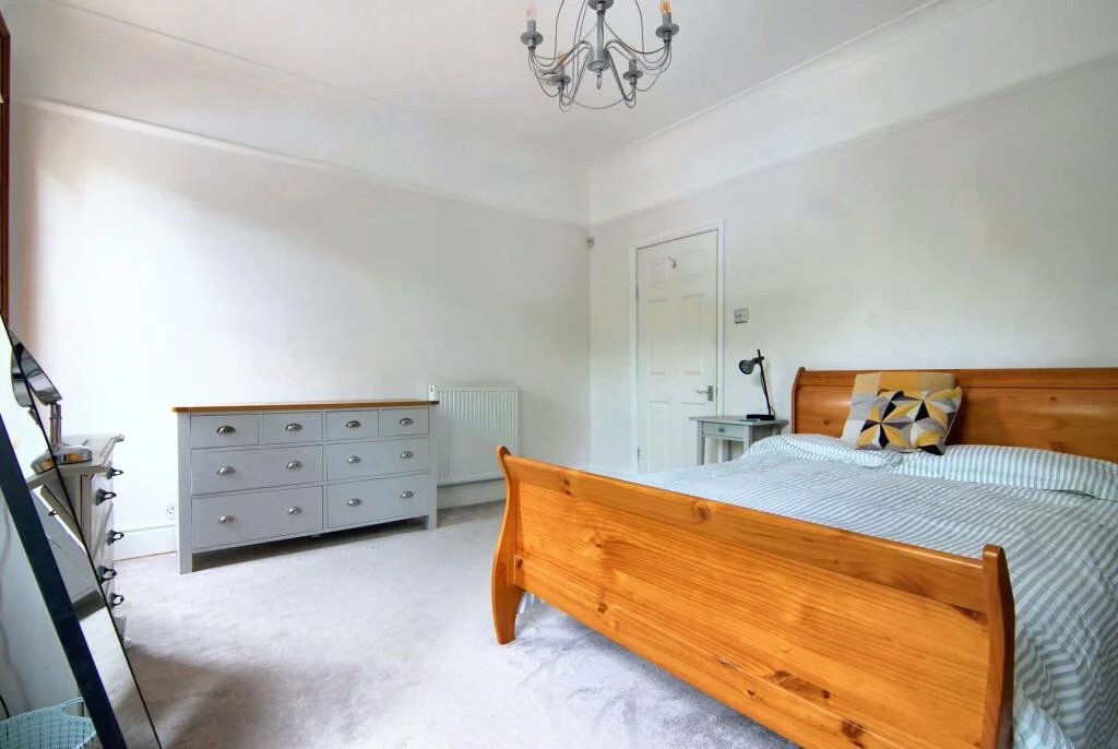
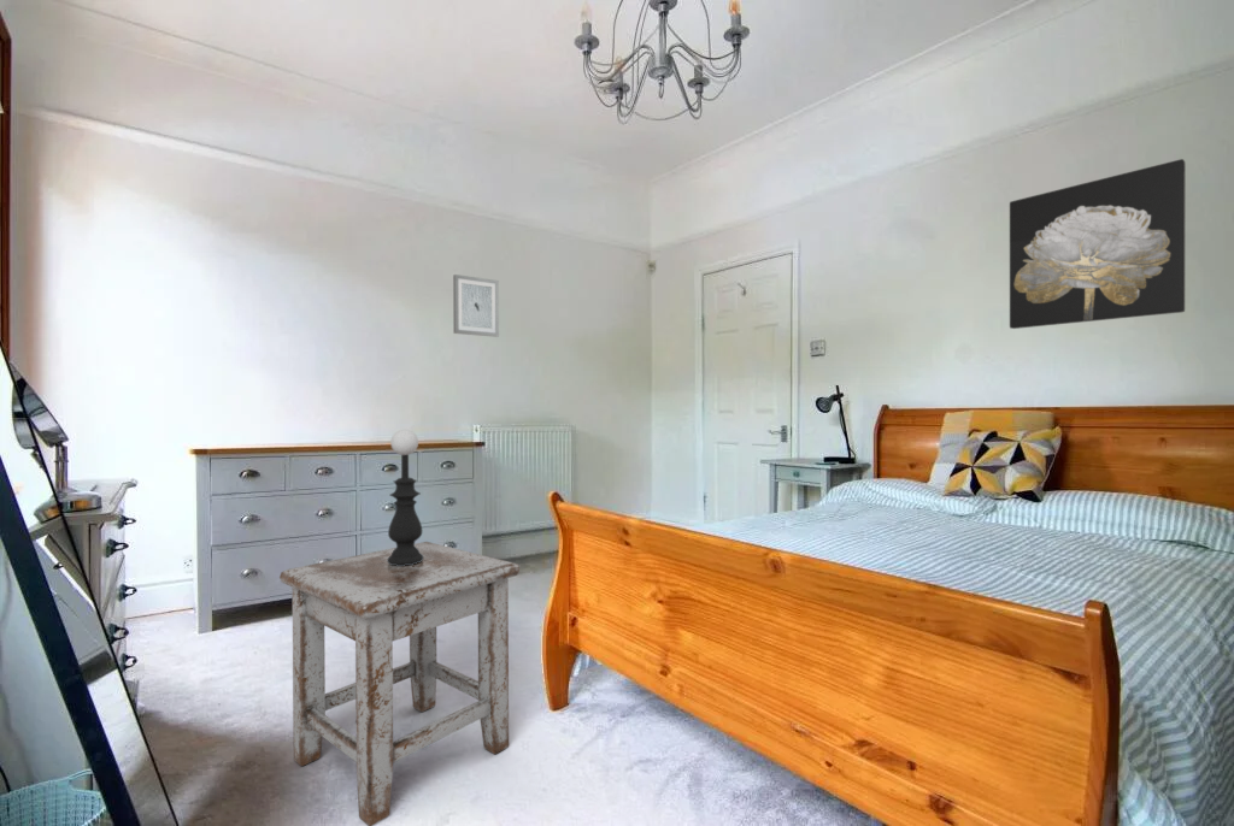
+ table lamp [387,429,423,566]
+ wall art [452,273,500,338]
+ stool [278,541,521,826]
+ wall art [1009,158,1187,330]
